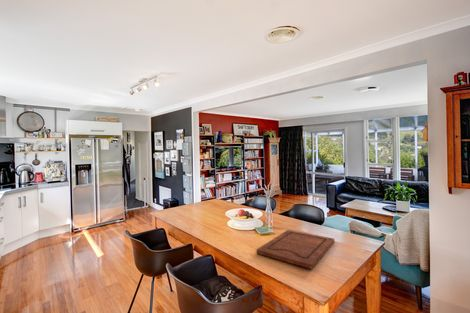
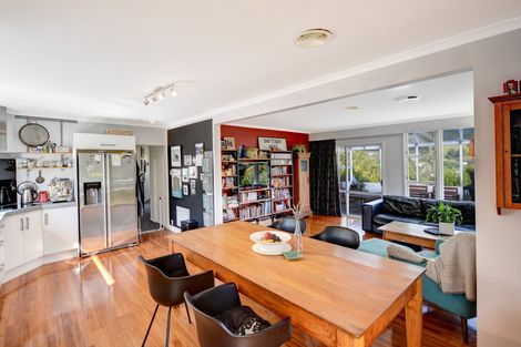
- cutting board [256,229,336,270]
